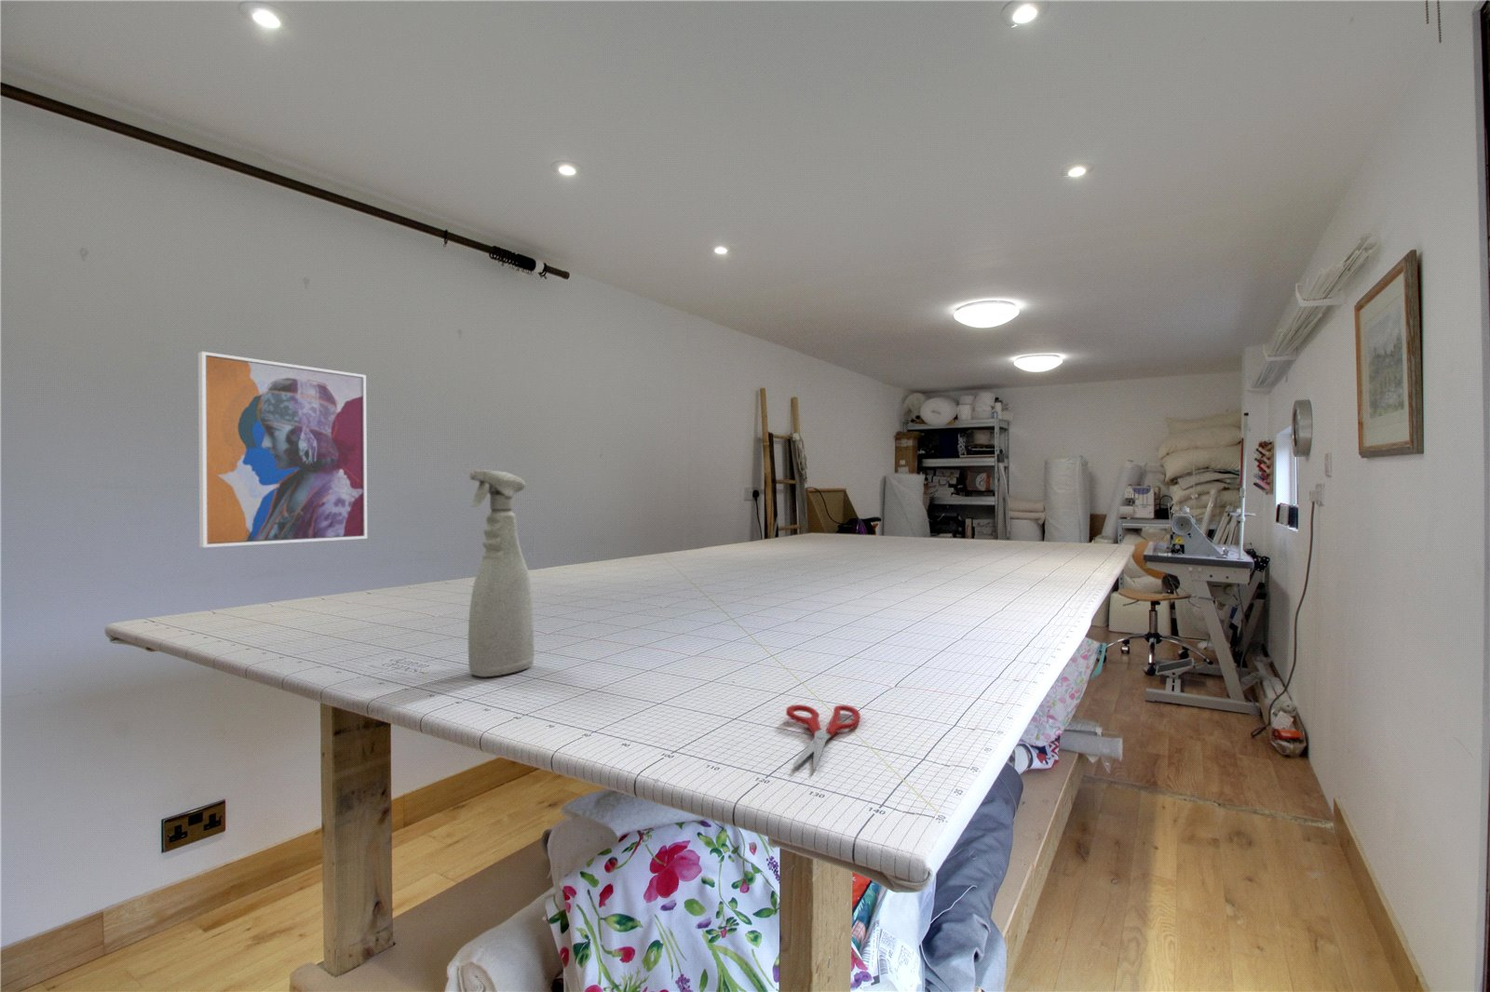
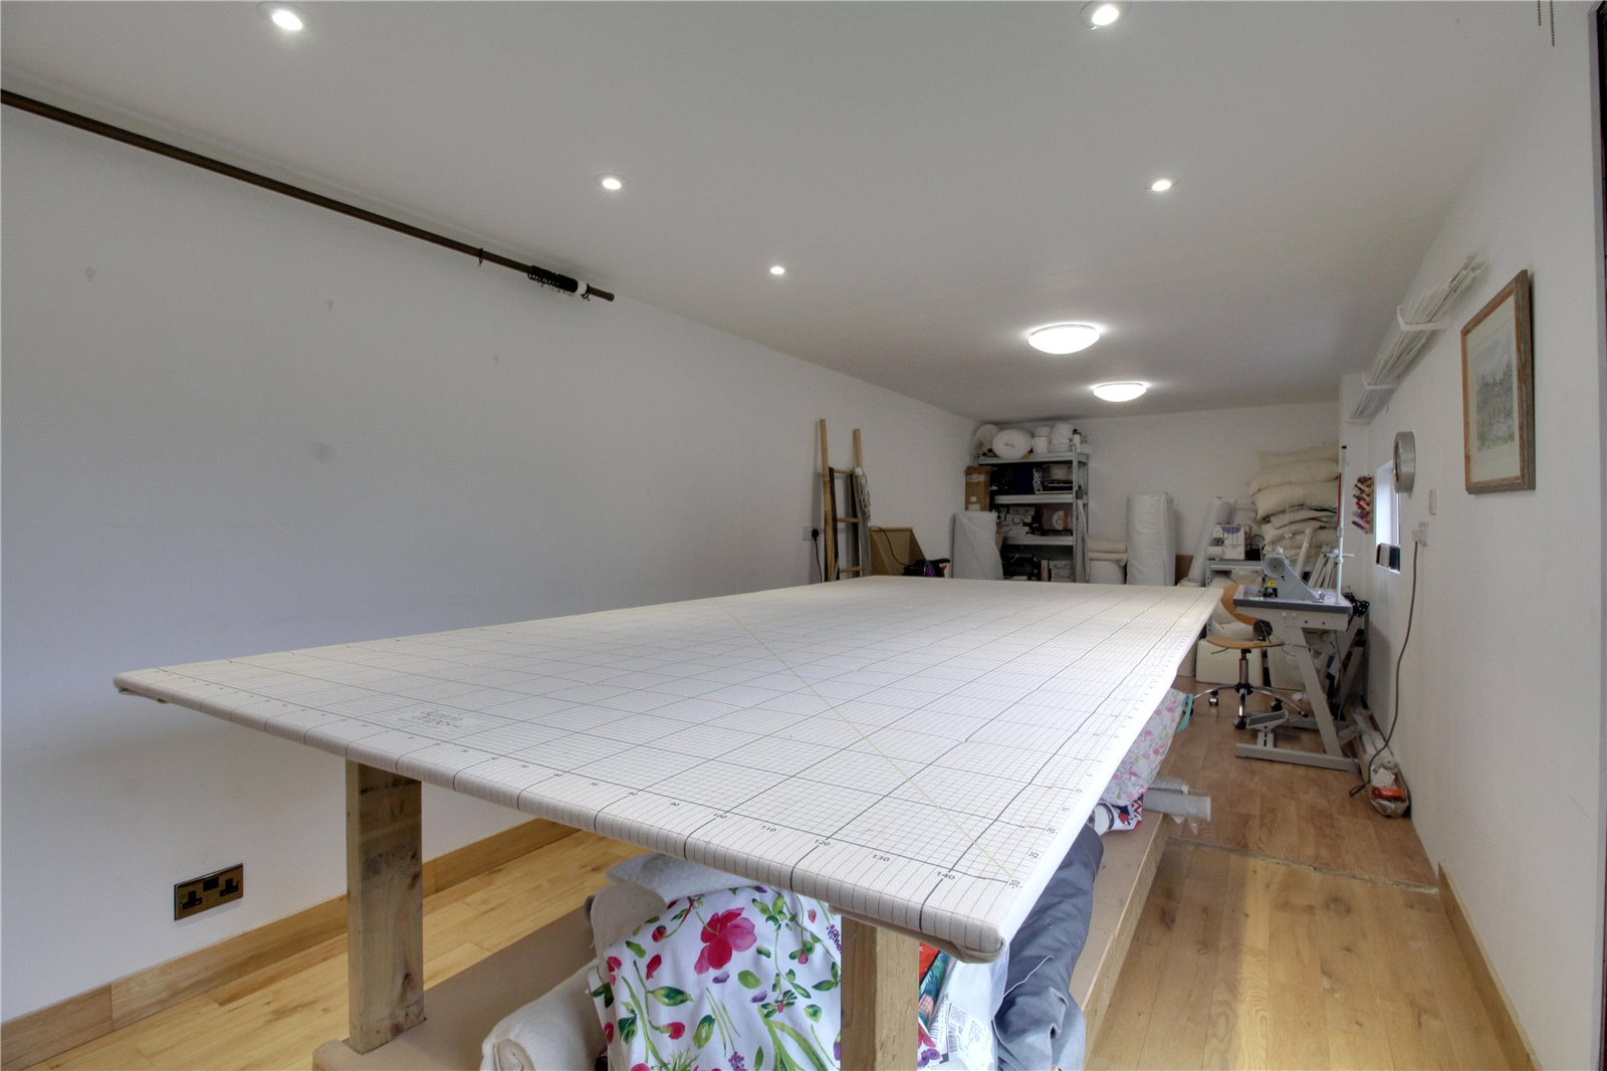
- wall art [197,351,368,548]
- spray bottle [467,469,535,678]
- scissors [785,703,862,772]
